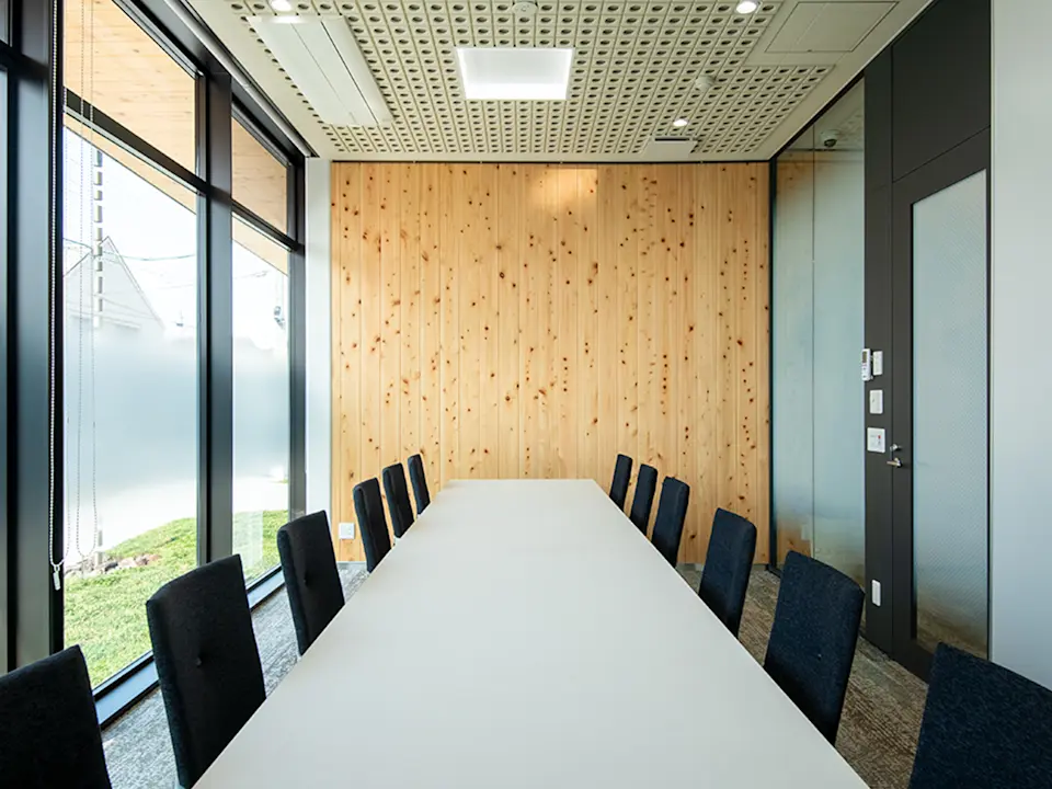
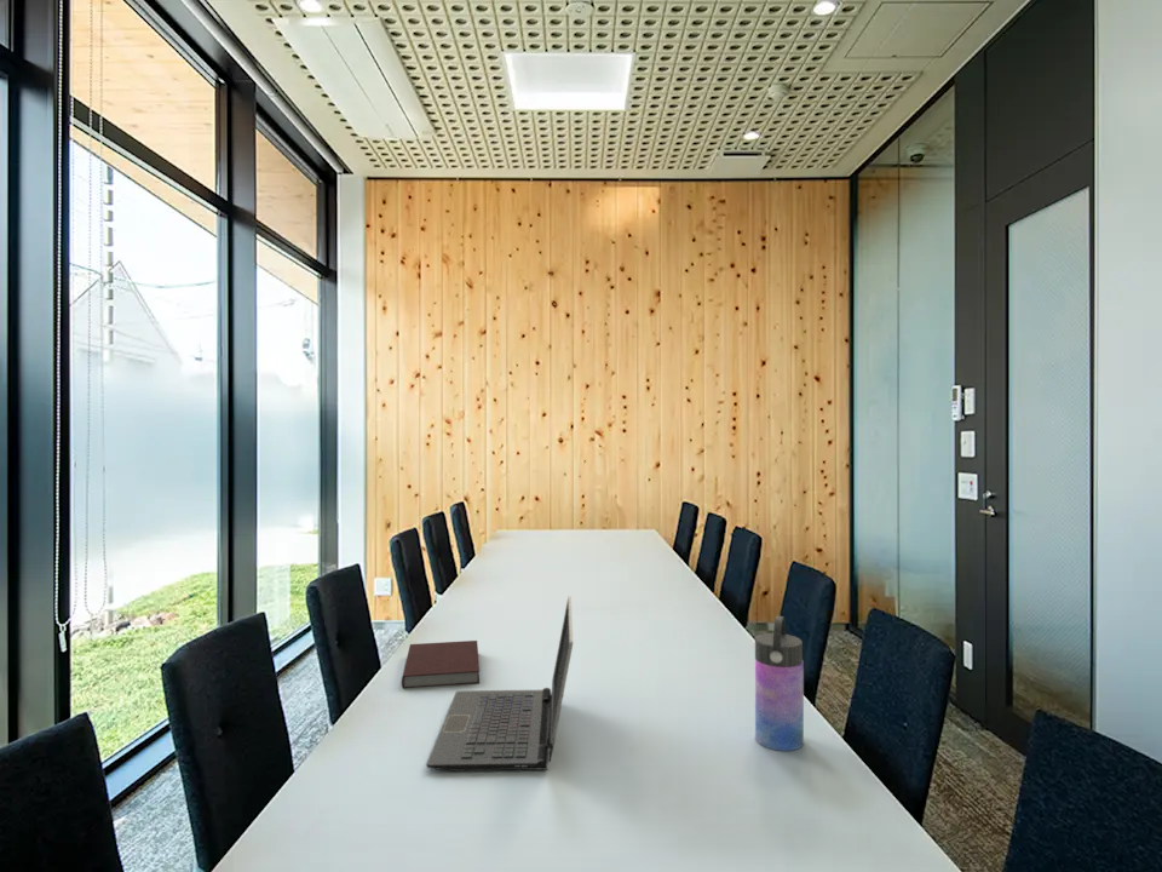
+ notebook [401,639,481,689]
+ water bottle [754,615,805,752]
+ laptop computer [425,595,574,773]
